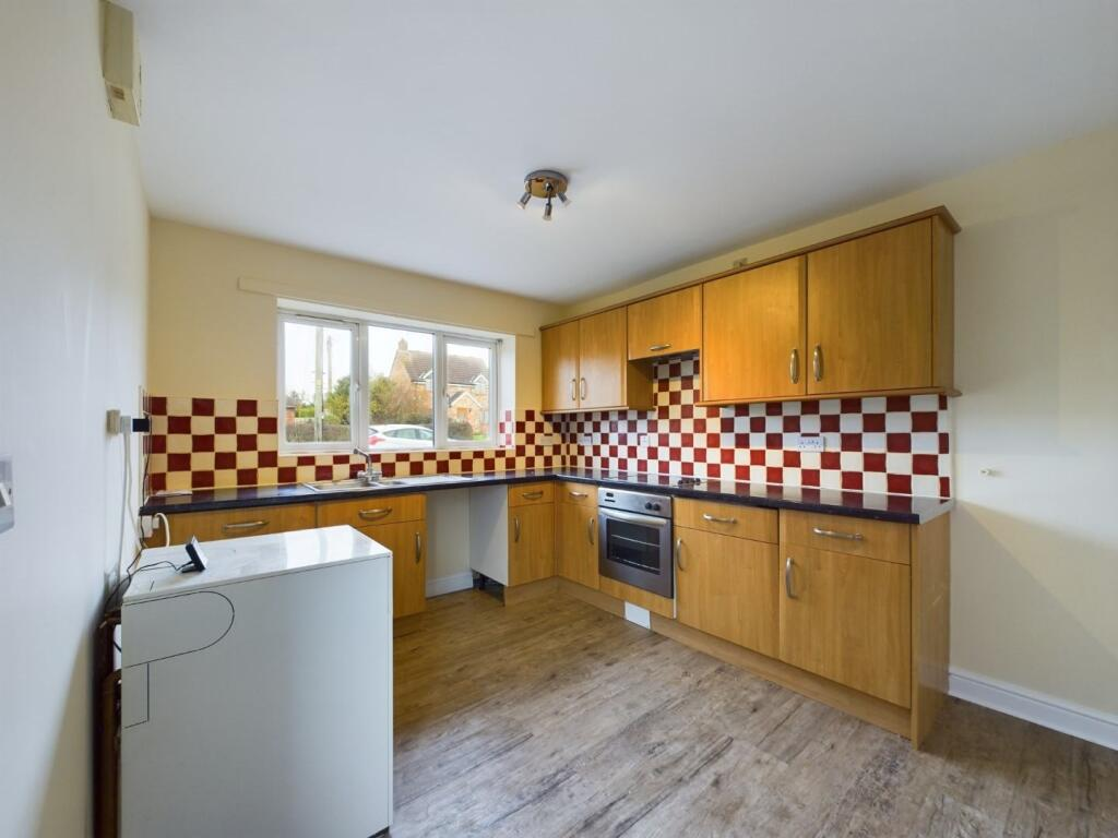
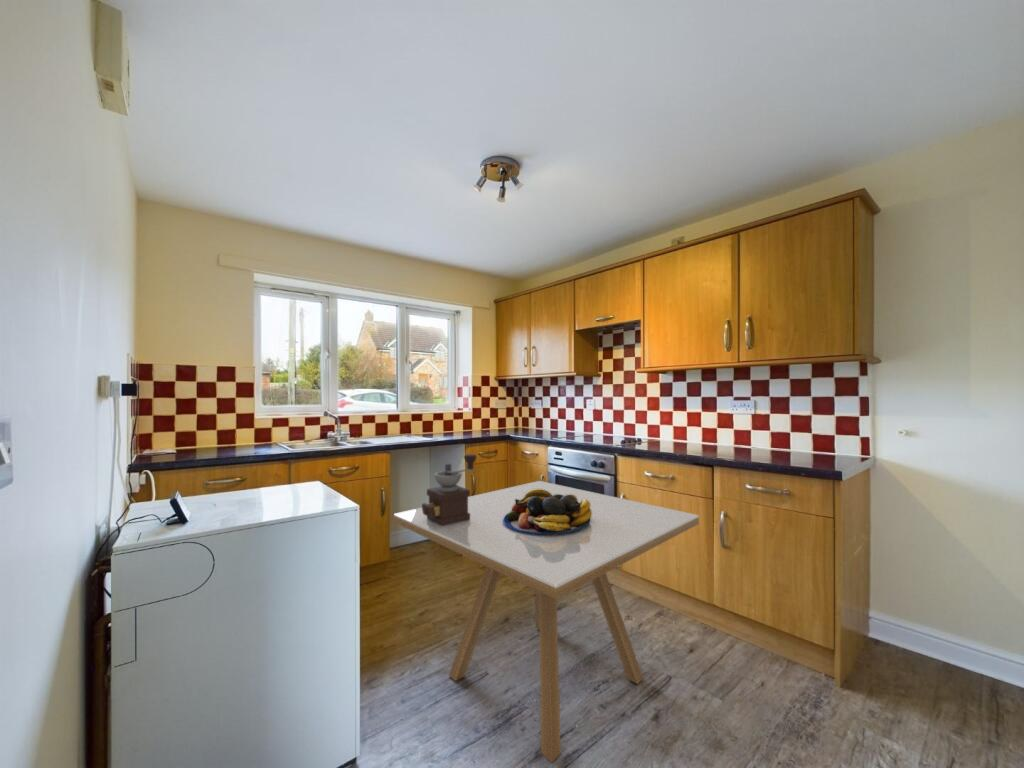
+ coffee grinder [421,453,478,526]
+ fruit bowl [503,489,592,535]
+ dining table [393,480,700,763]
